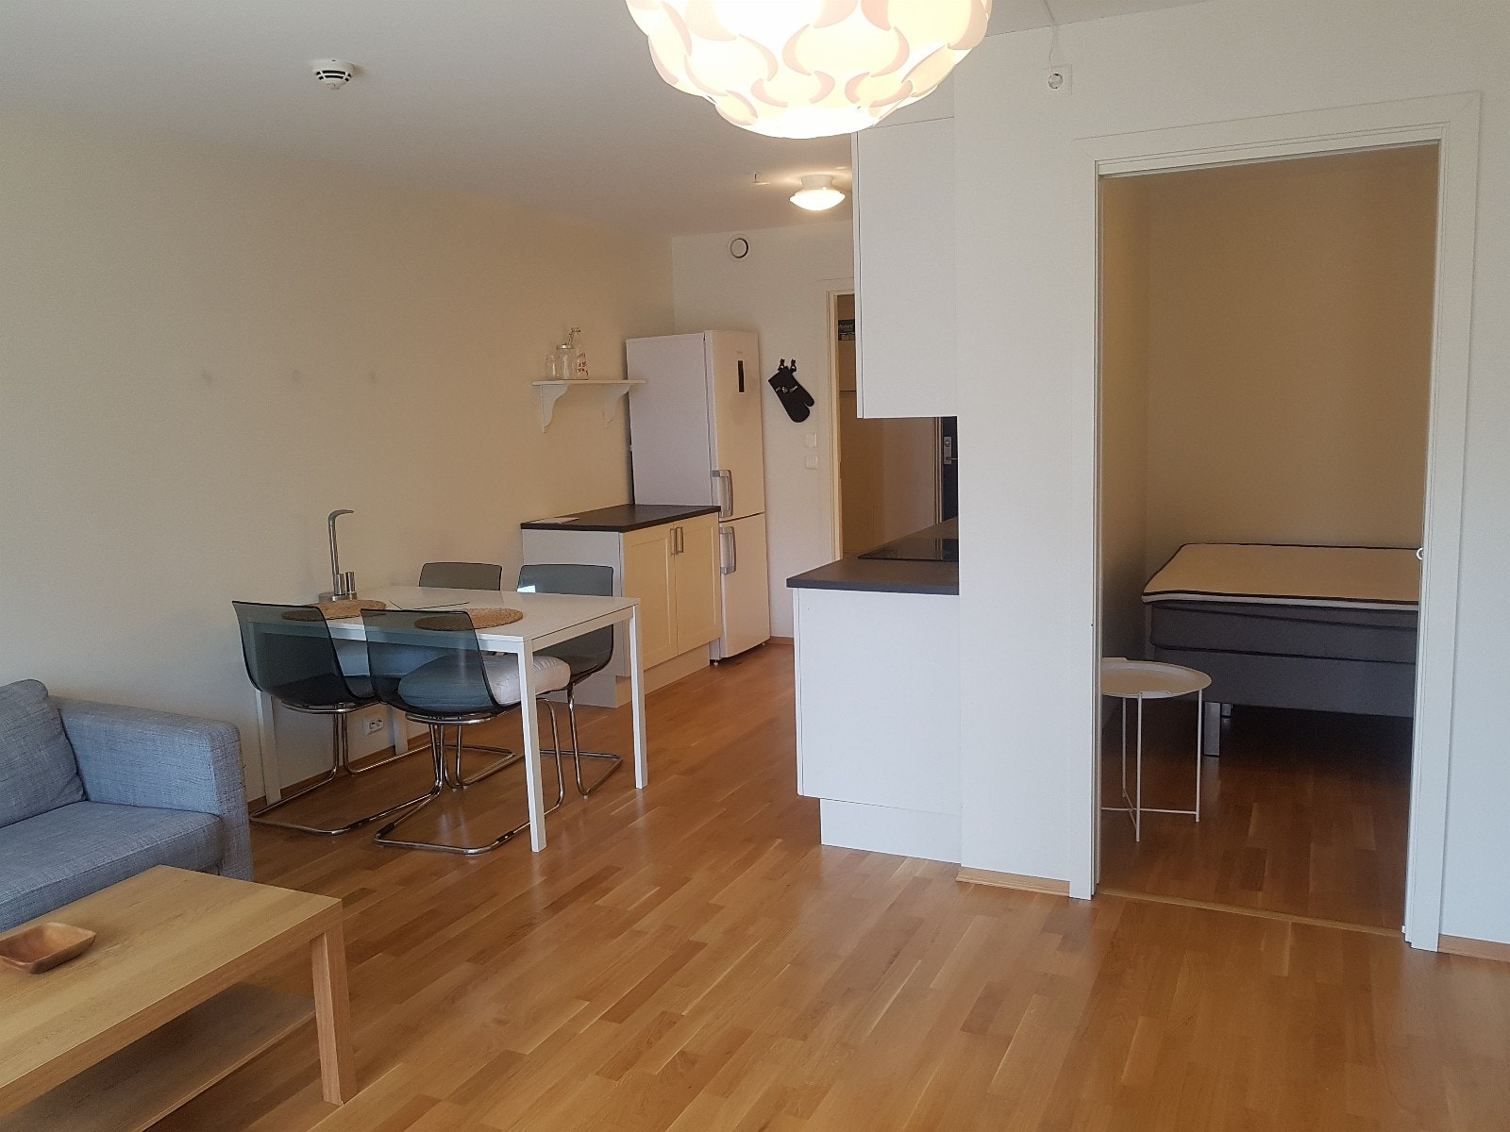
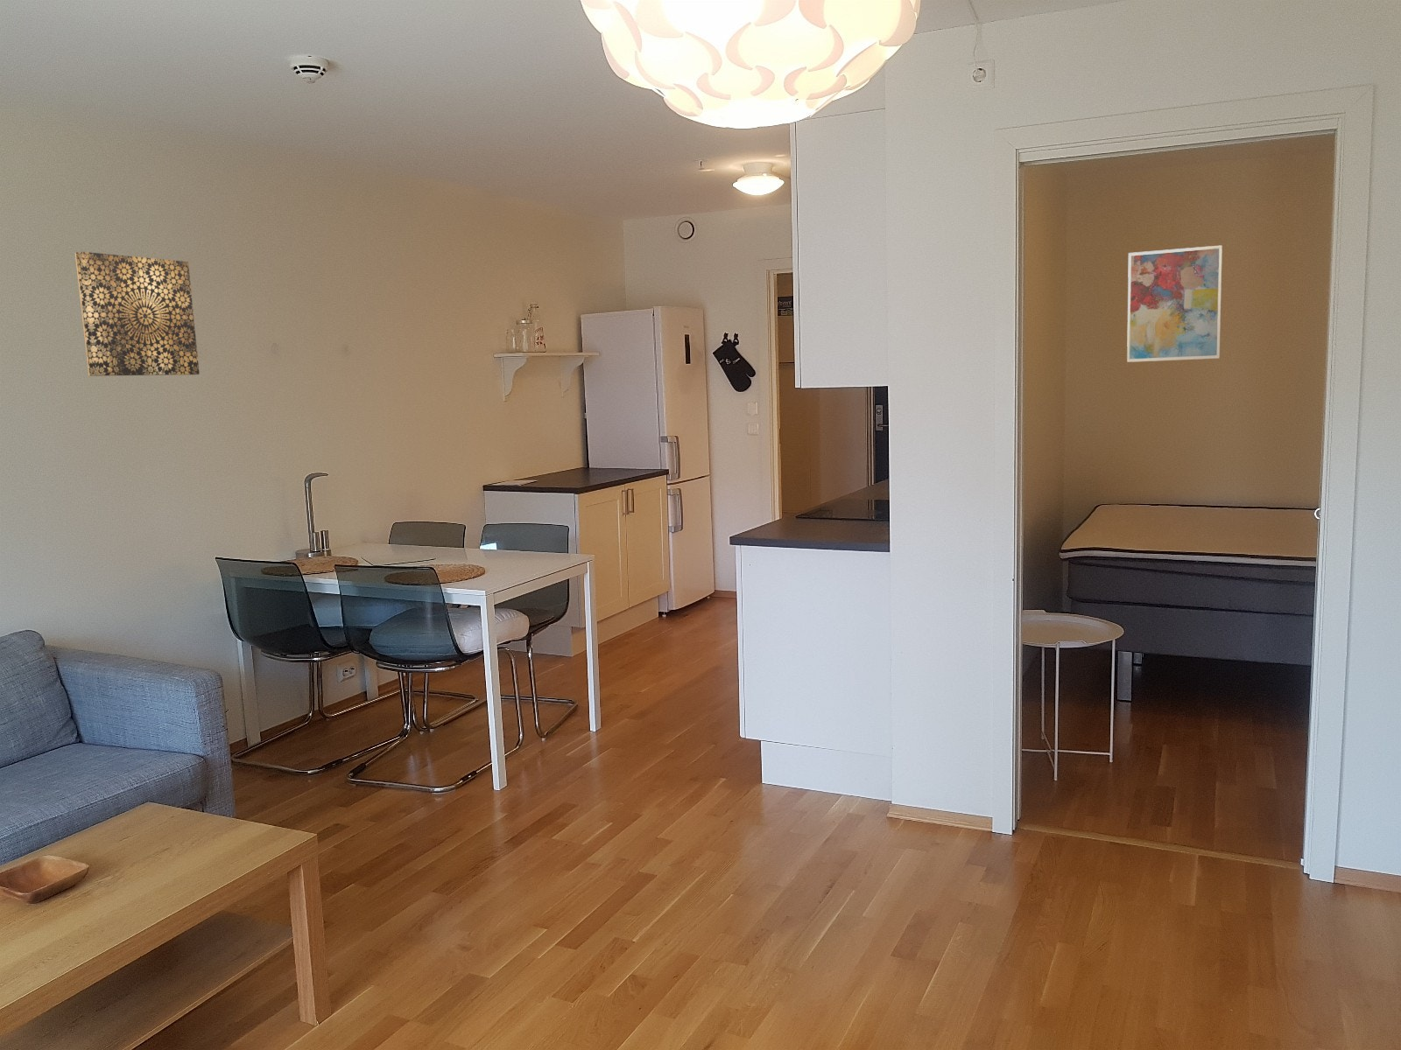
+ wall art [1126,244,1223,363]
+ wall art [74,251,201,377]
